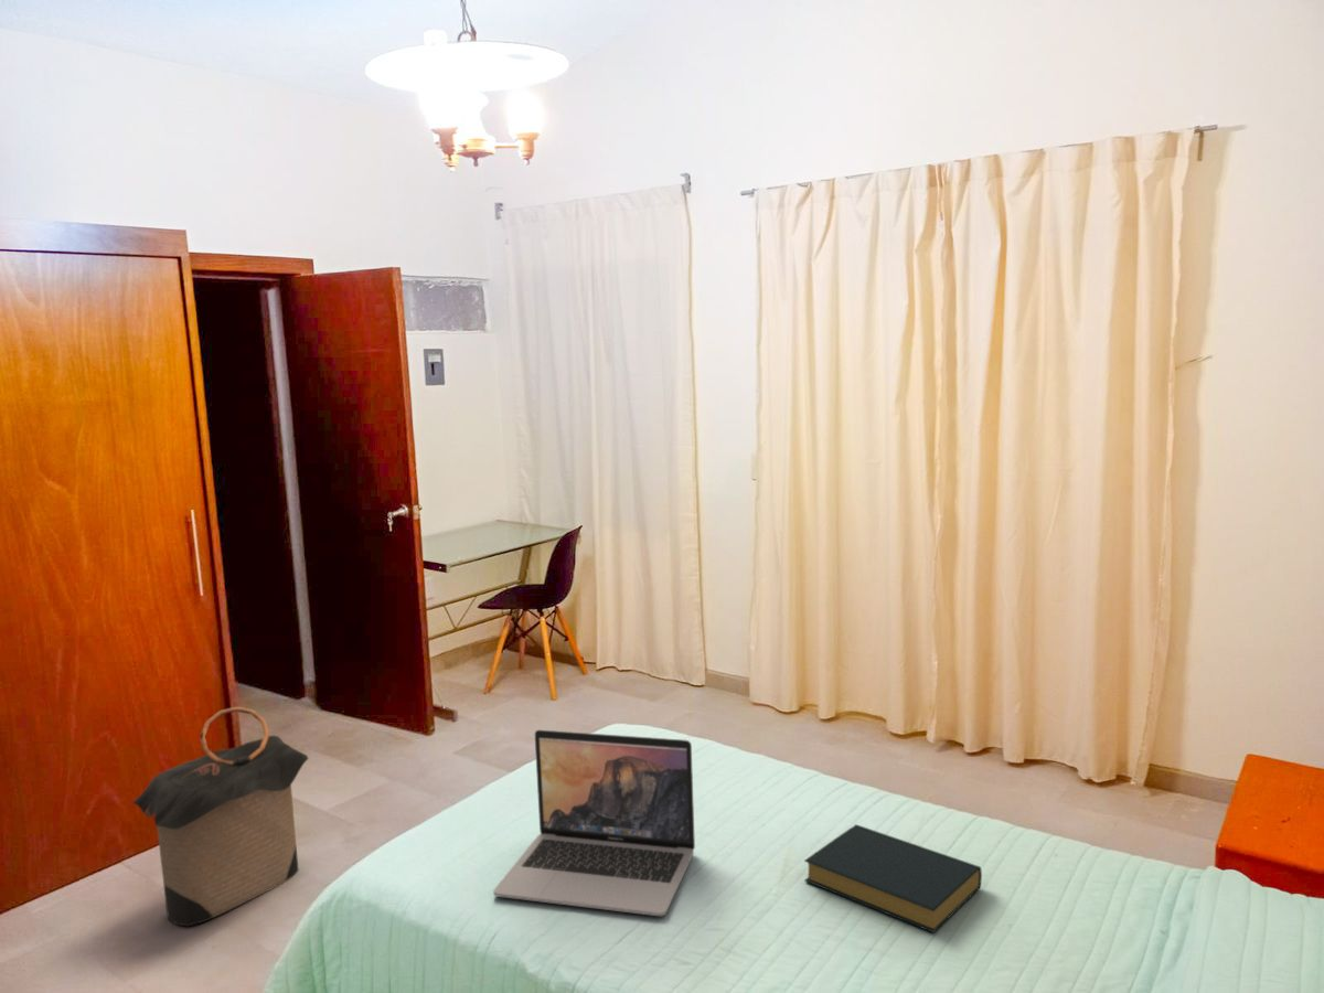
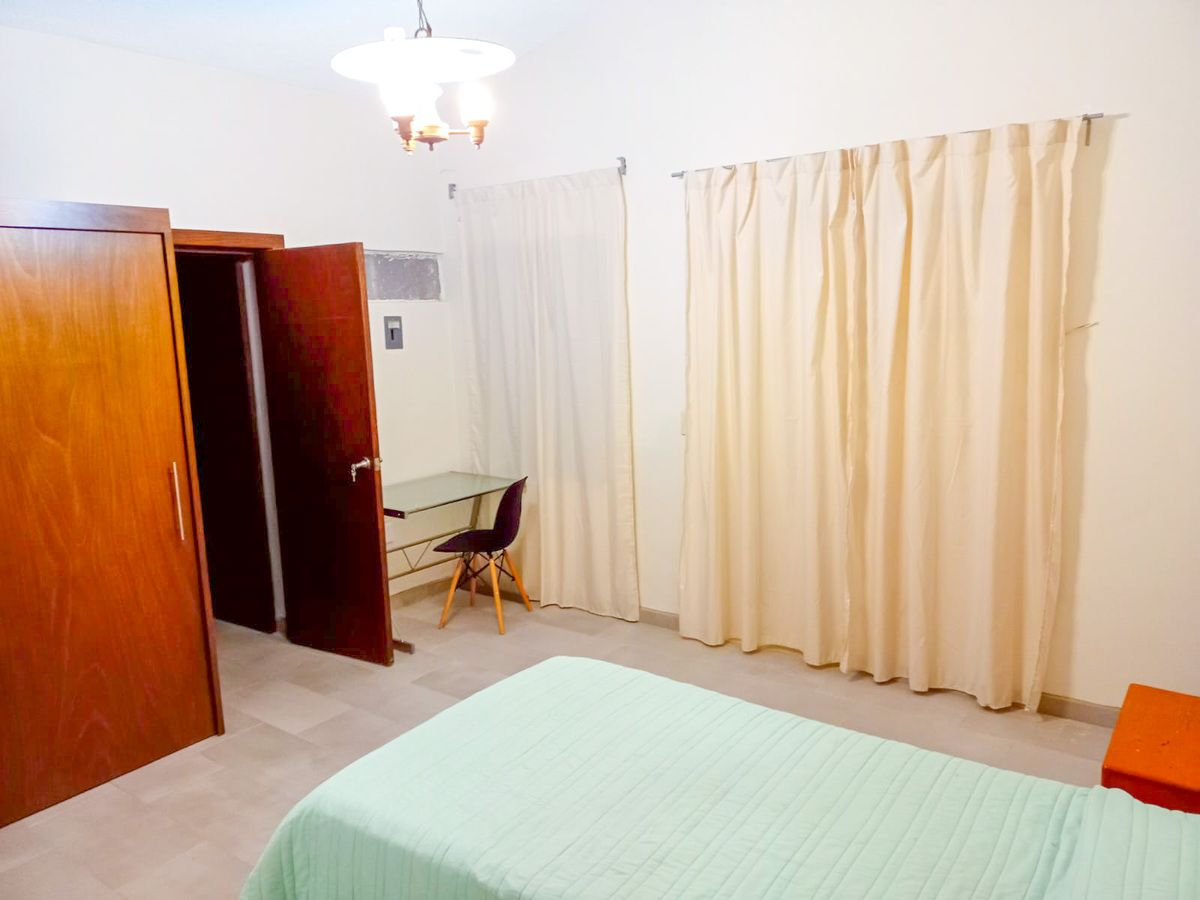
- hardback book [803,823,983,933]
- laptop [492,728,696,917]
- laundry hamper [130,706,309,927]
